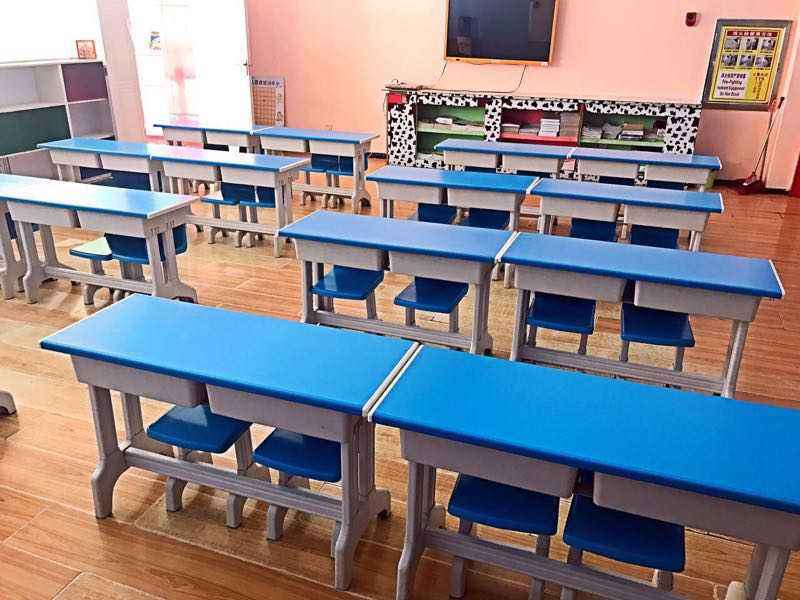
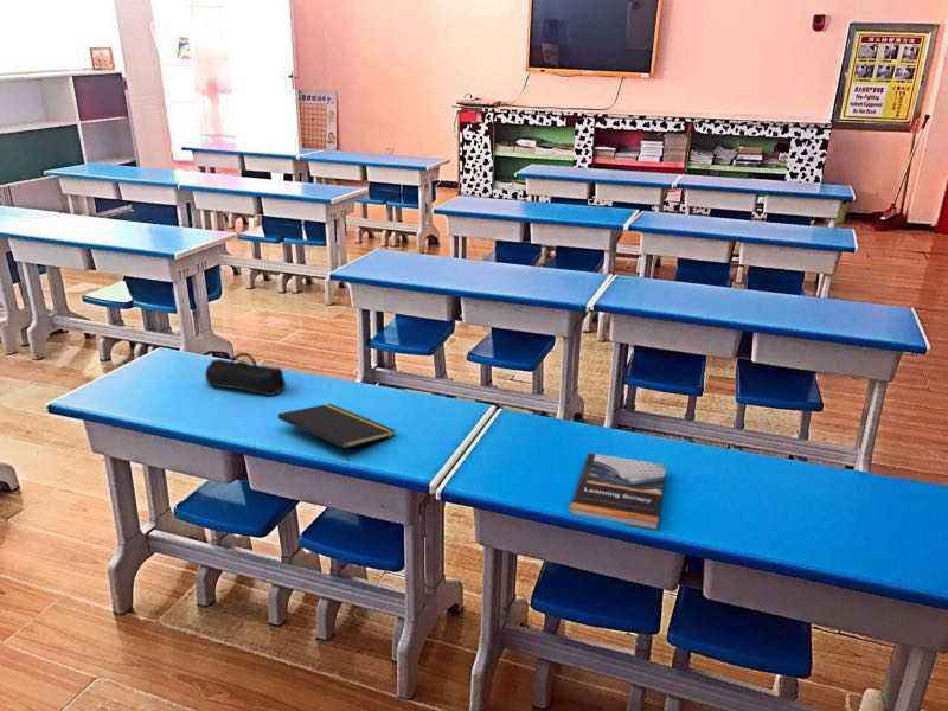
+ notepad [277,403,396,462]
+ book [568,453,667,531]
+ pencil case [204,352,287,397]
